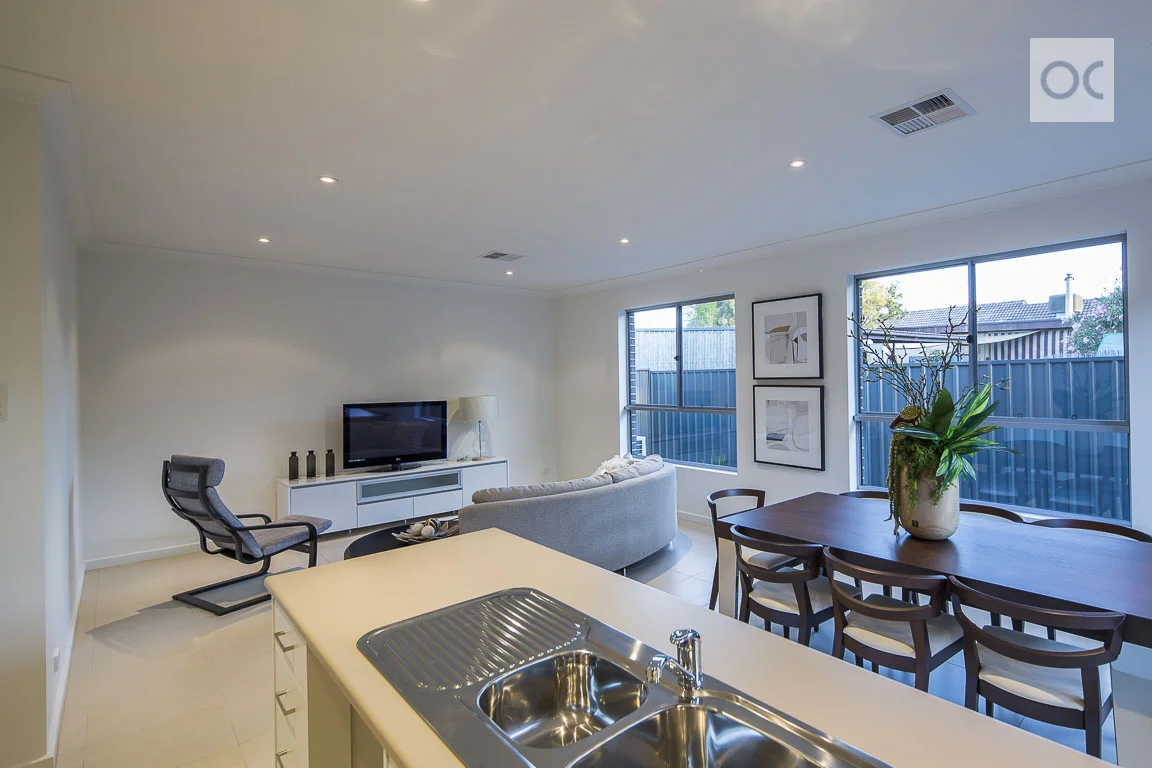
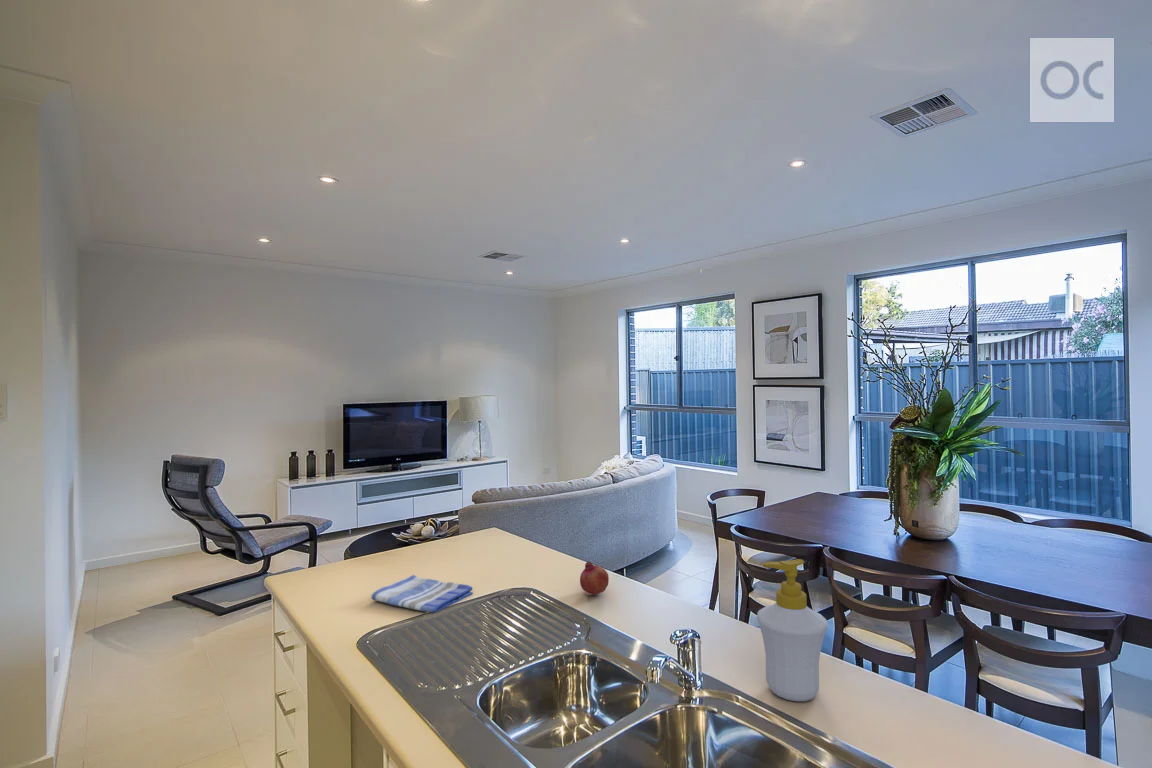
+ fruit [579,561,610,595]
+ dish towel [370,574,474,614]
+ soap bottle [756,558,829,702]
